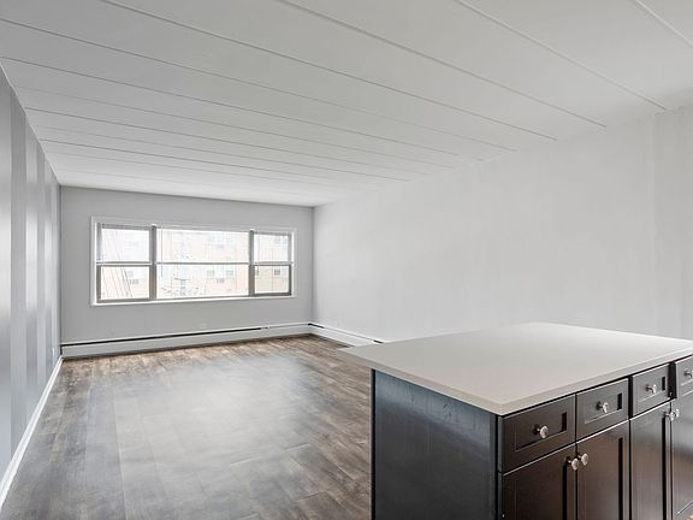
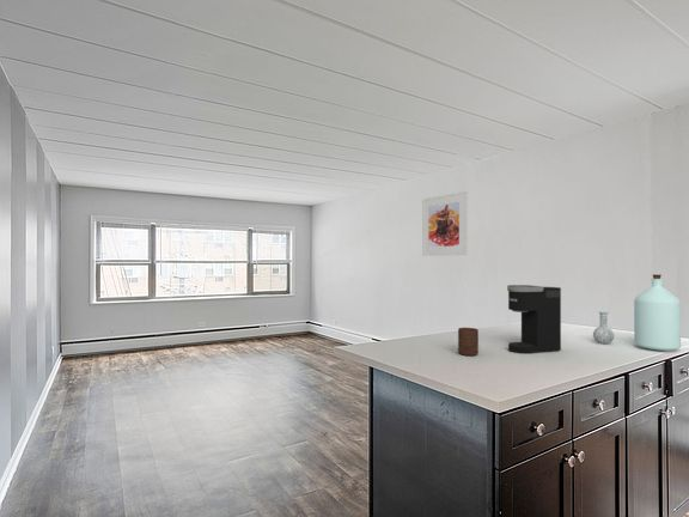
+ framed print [421,190,469,257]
+ cup [457,327,480,357]
+ coffee maker [506,284,562,354]
+ bottle [592,273,682,352]
